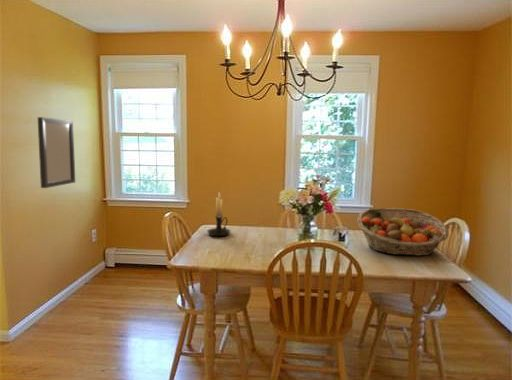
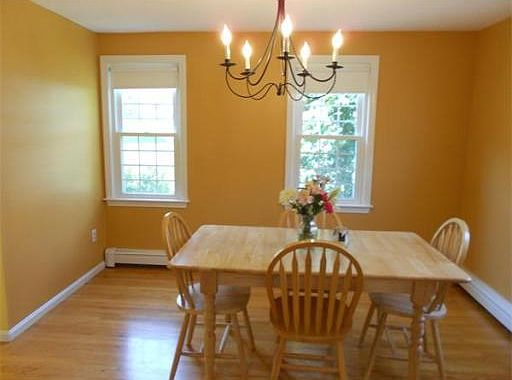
- fruit basket [356,207,450,257]
- candle holder [206,192,231,237]
- home mirror [37,116,76,189]
